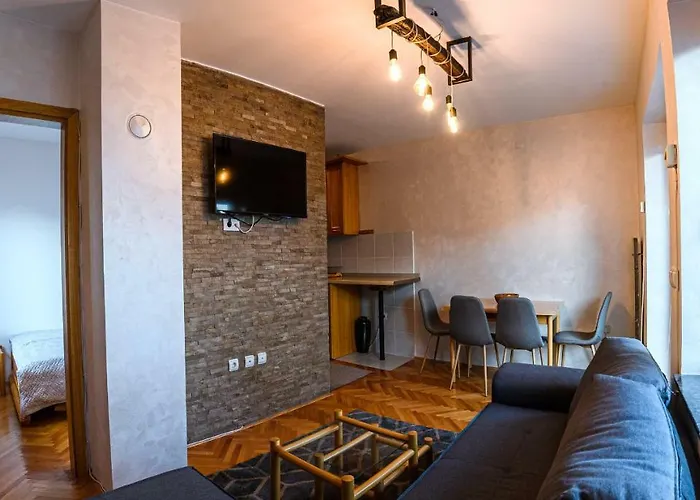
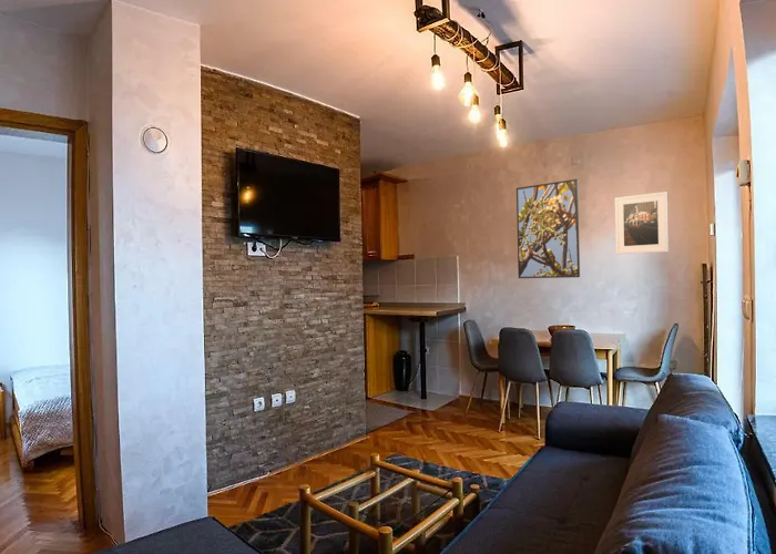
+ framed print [515,178,581,279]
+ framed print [614,191,670,255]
